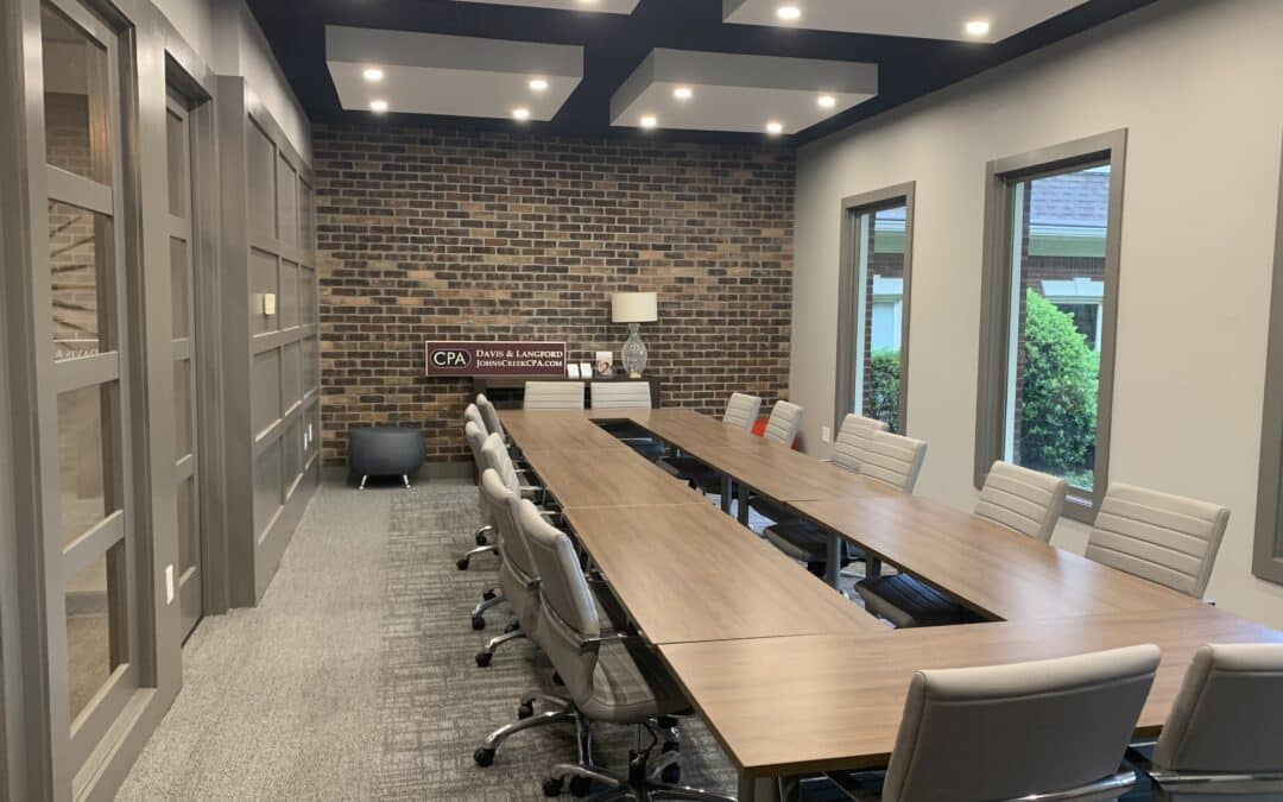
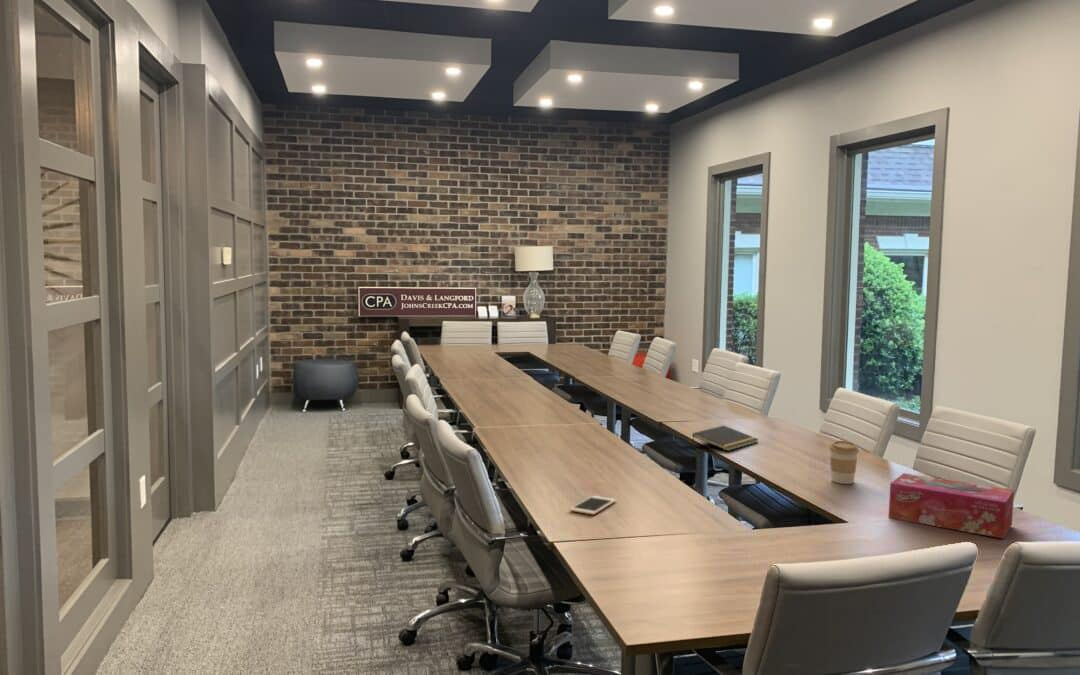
+ coffee cup [828,440,860,485]
+ tissue box [888,472,1015,540]
+ notepad [690,425,760,452]
+ cell phone [569,495,617,516]
